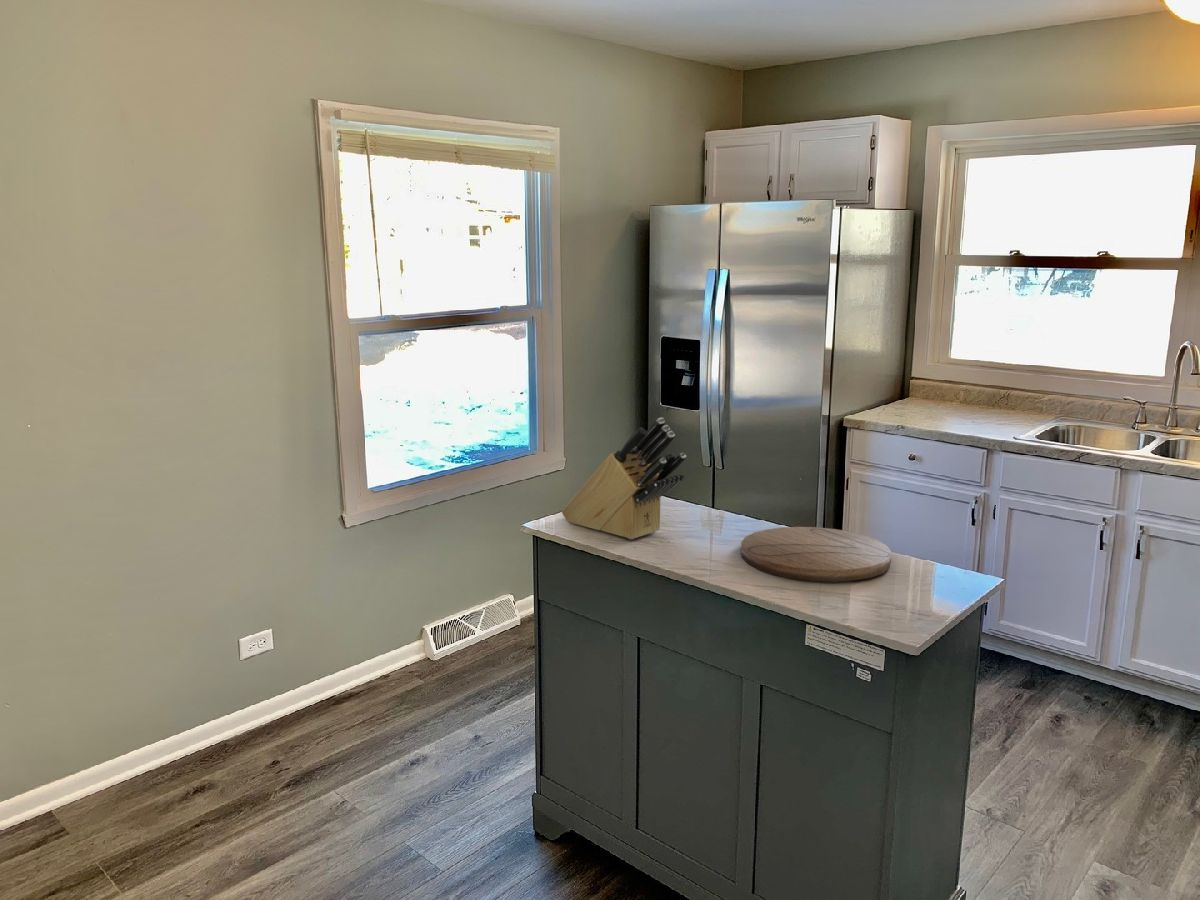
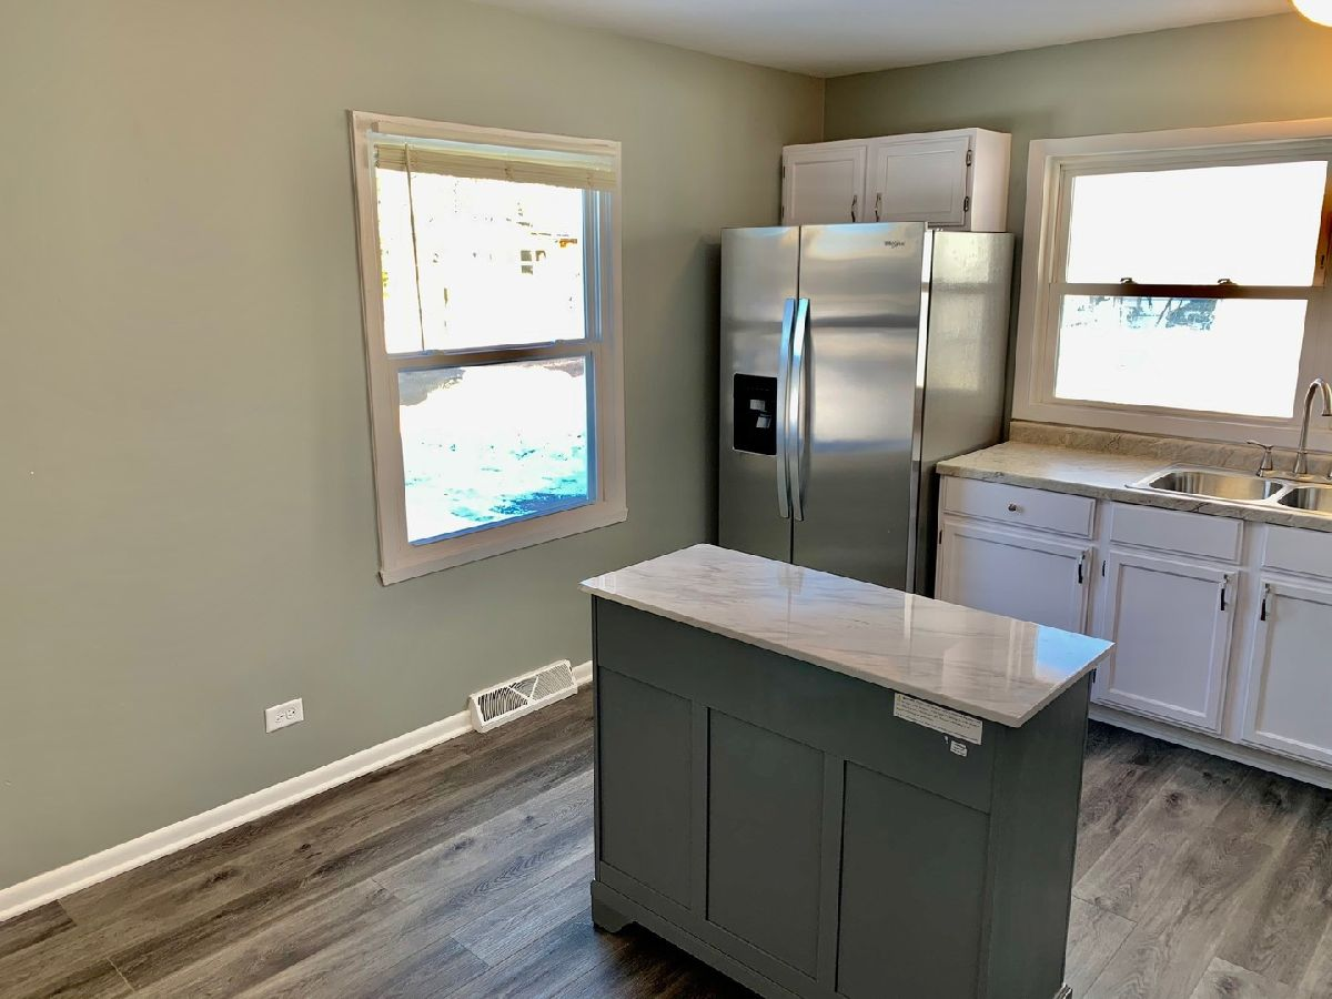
- cutting board [740,526,892,583]
- knife block [561,416,687,540]
